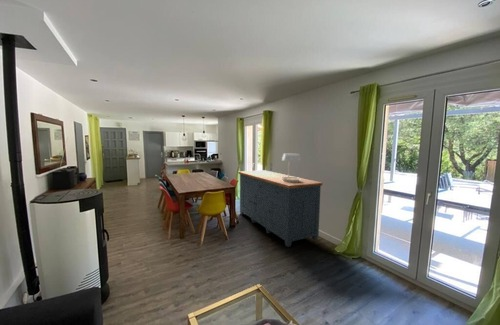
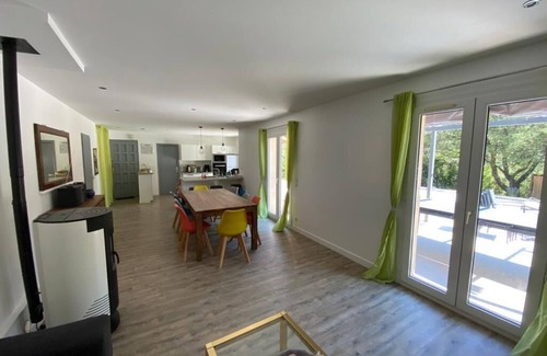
- sideboard [237,169,323,248]
- lamp [281,152,302,182]
